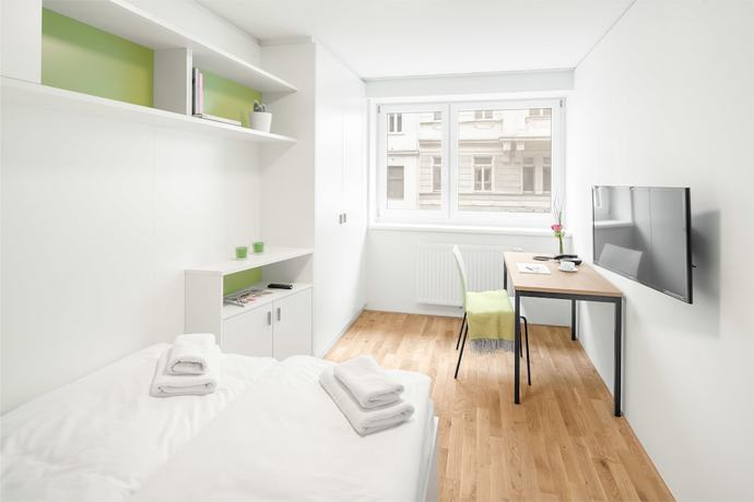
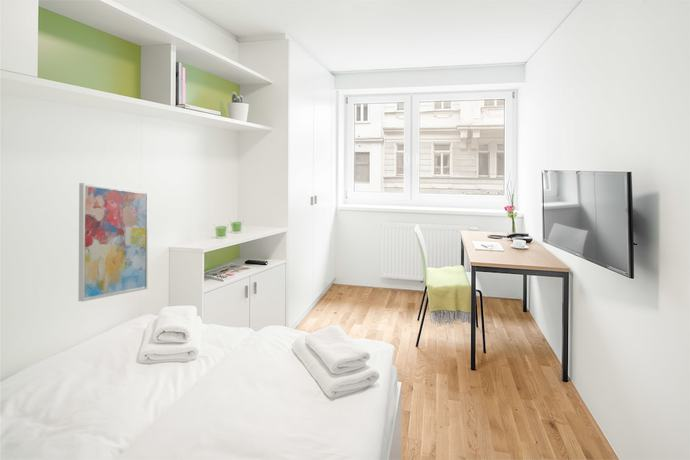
+ wall art [77,182,149,303]
